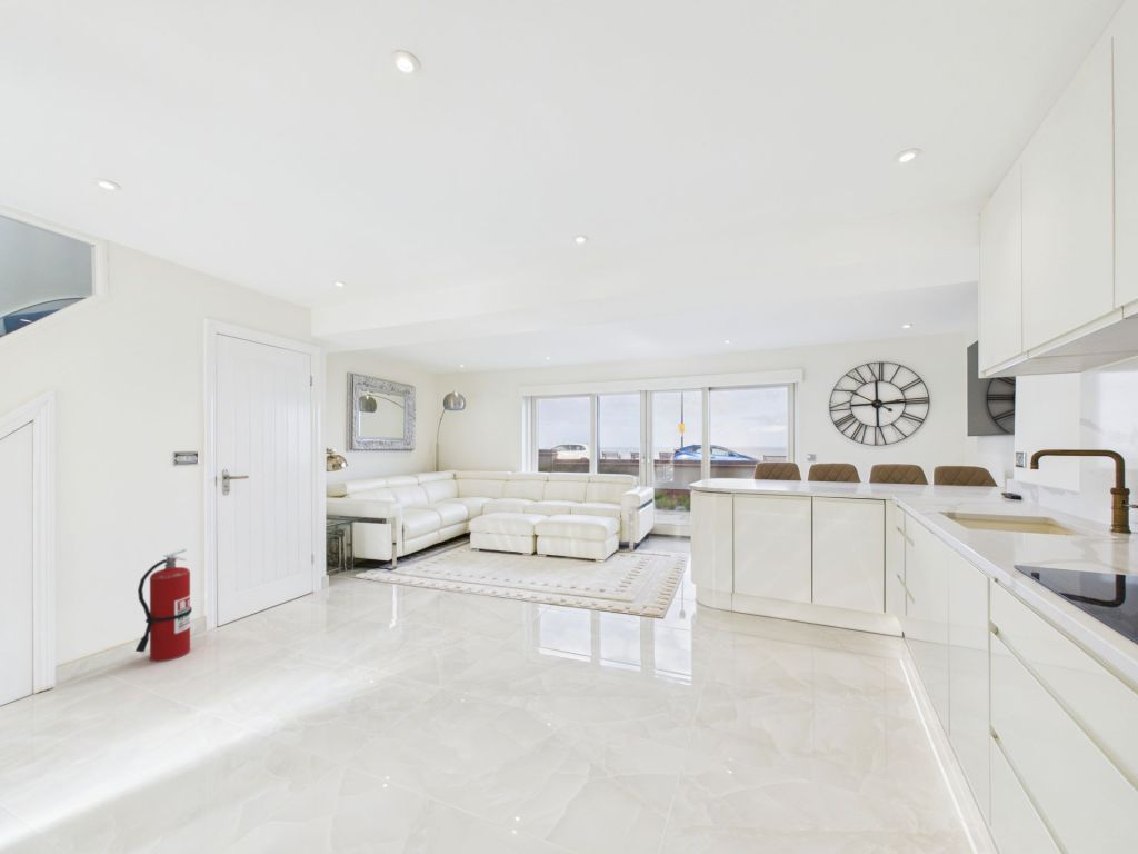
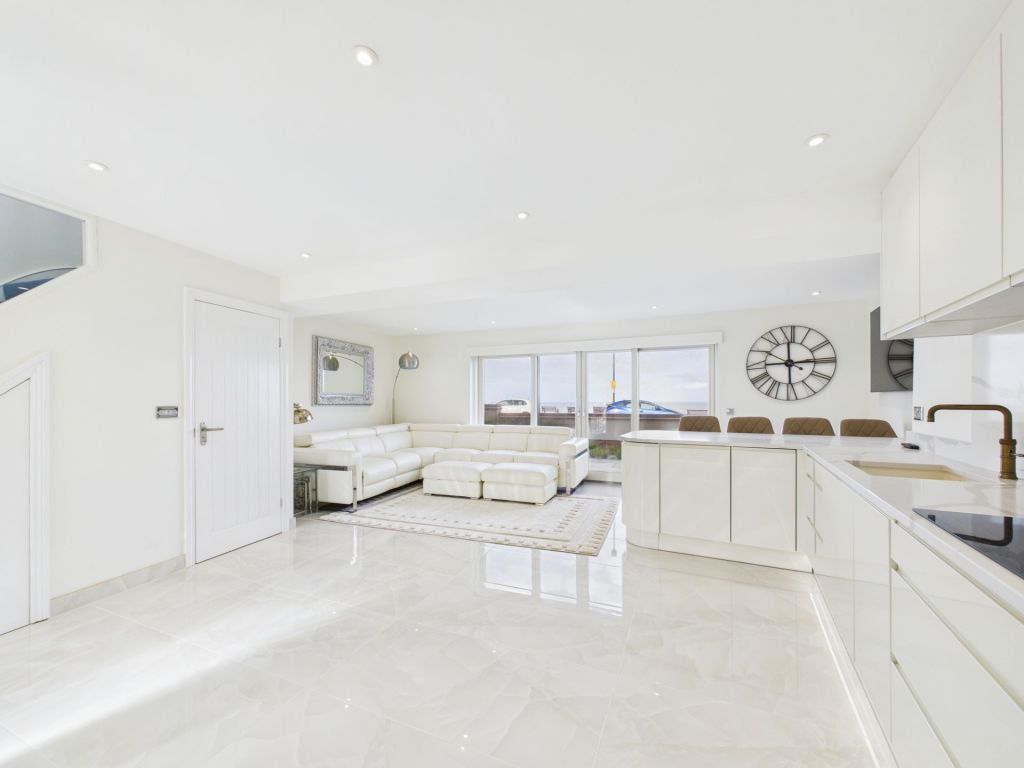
- fire extinguisher [134,548,193,663]
